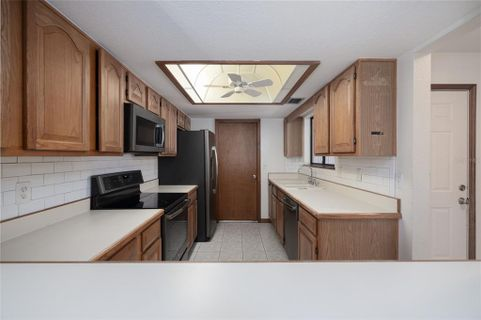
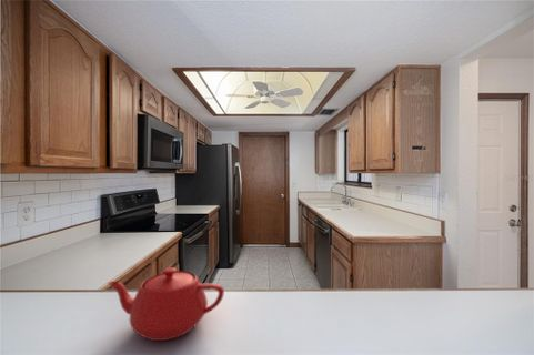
+ teapot [107,266,225,342]
